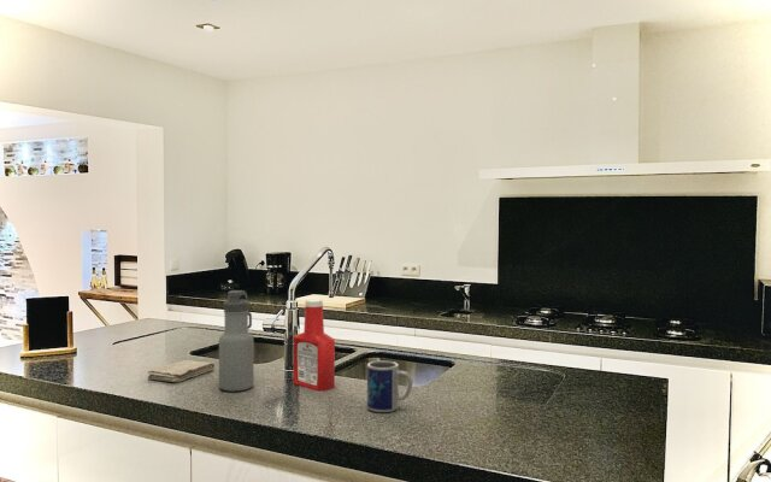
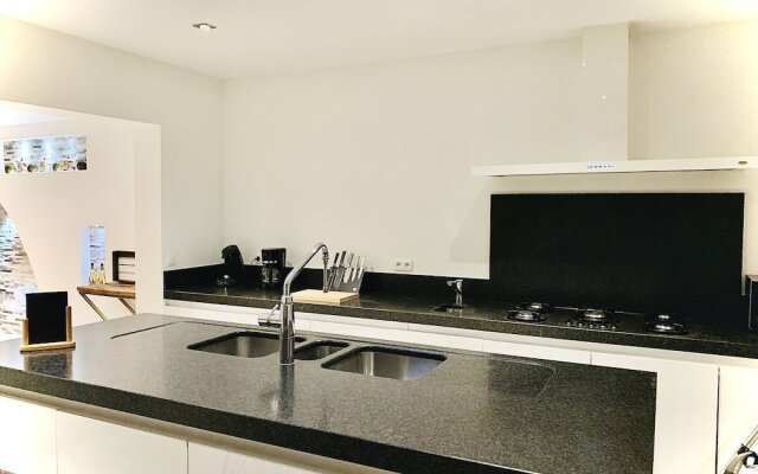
- washcloth [147,359,216,383]
- water bottle [218,289,255,393]
- mug [366,359,413,413]
- soap bottle [293,298,336,392]
